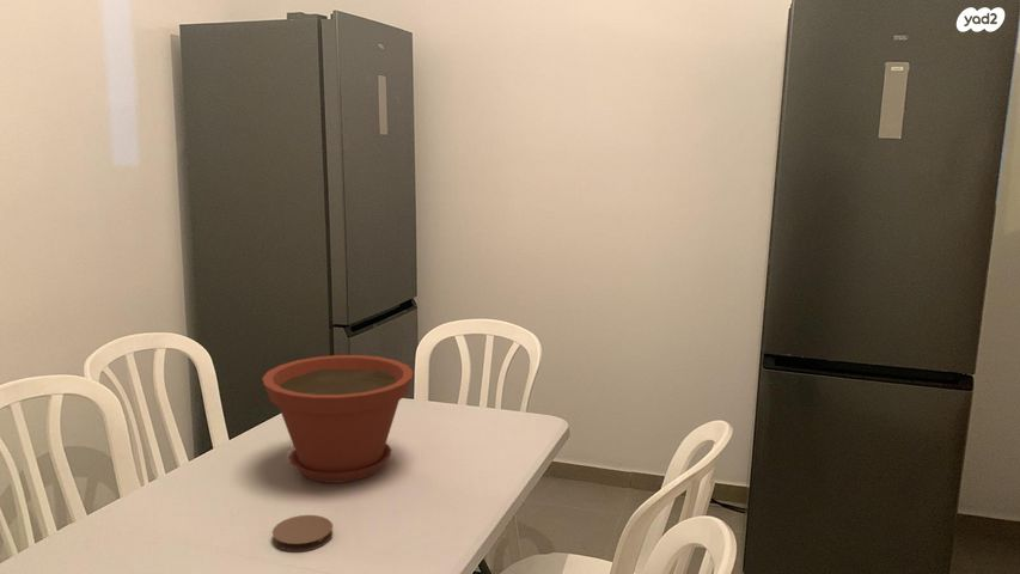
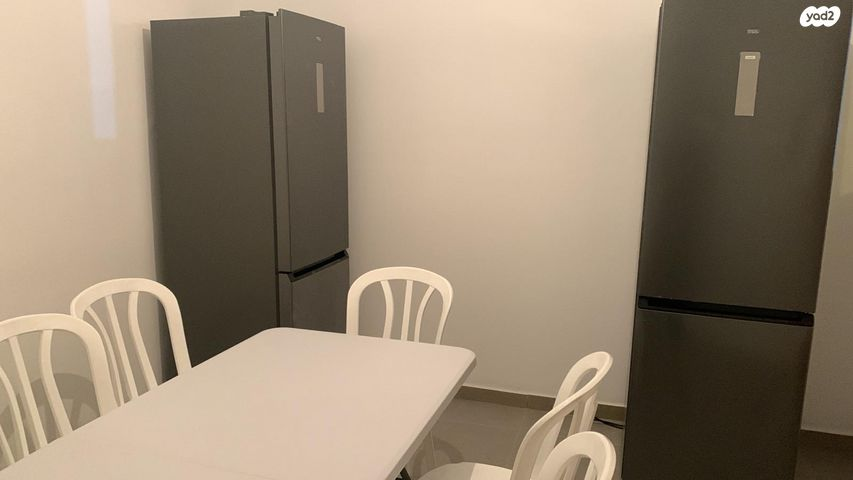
- coaster [271,514,334,552]
- plant pot [261,354,414,484]
